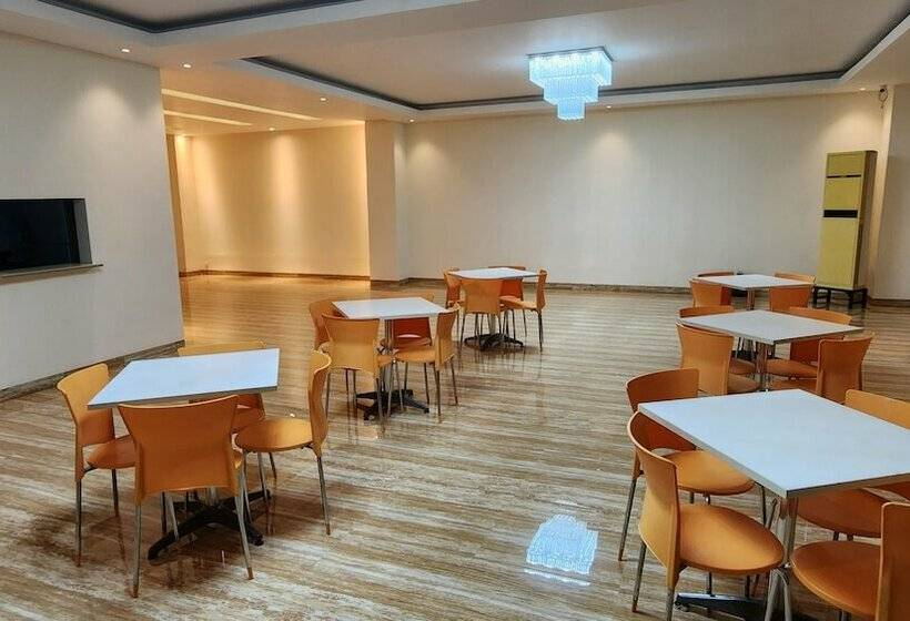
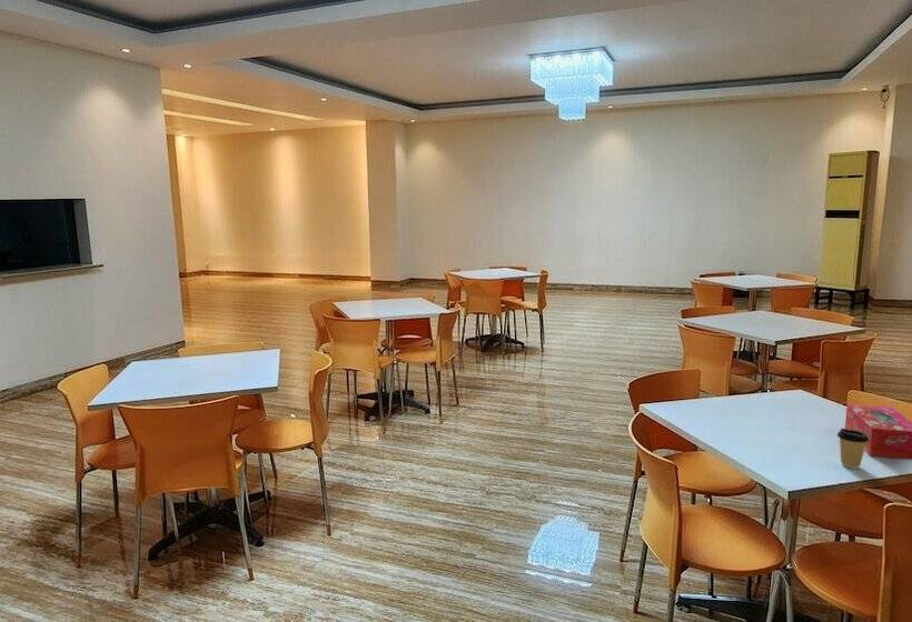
+ tissue box [844,403,912,461]
+ coffee cup [836,428,869,470]
